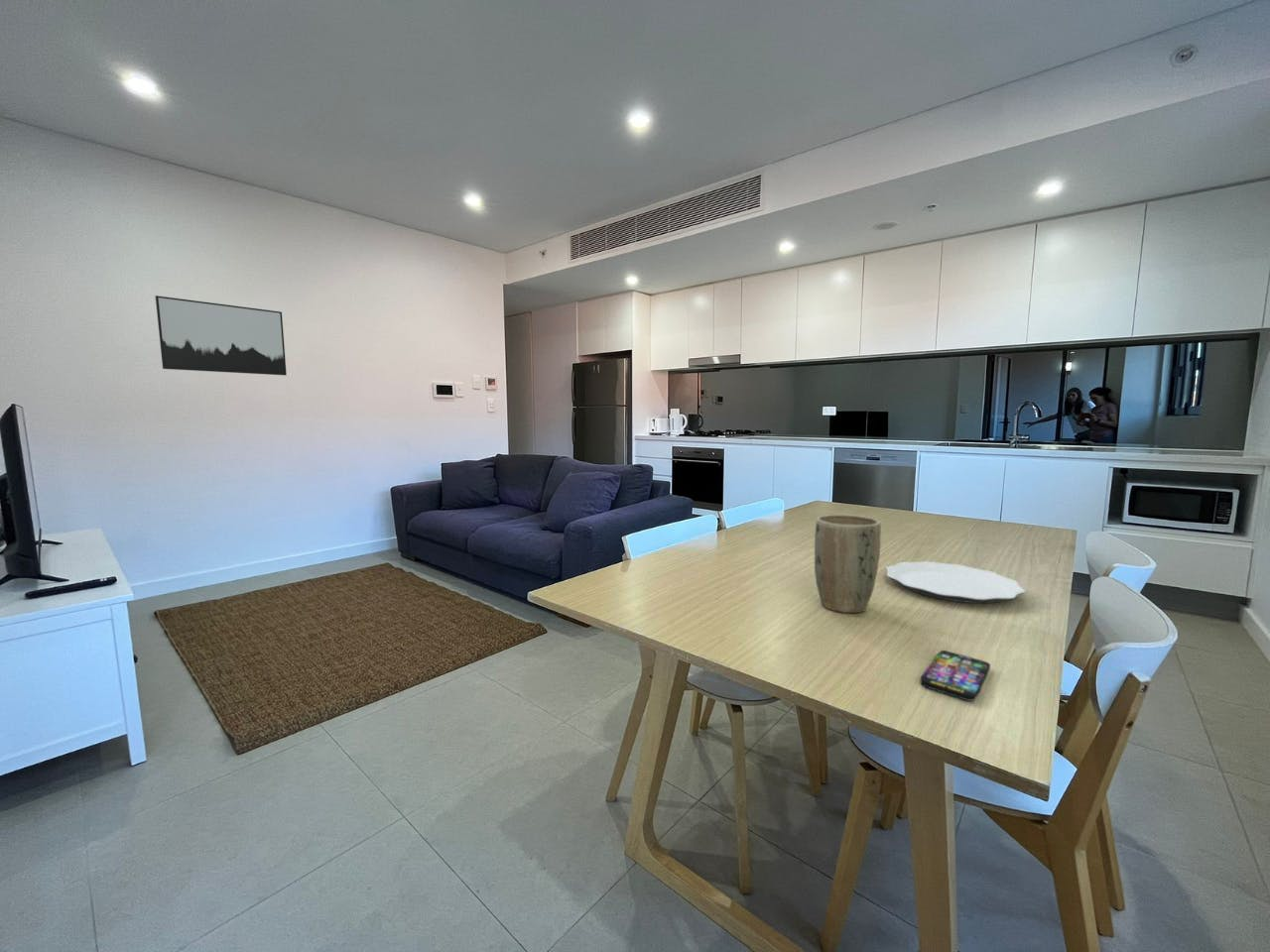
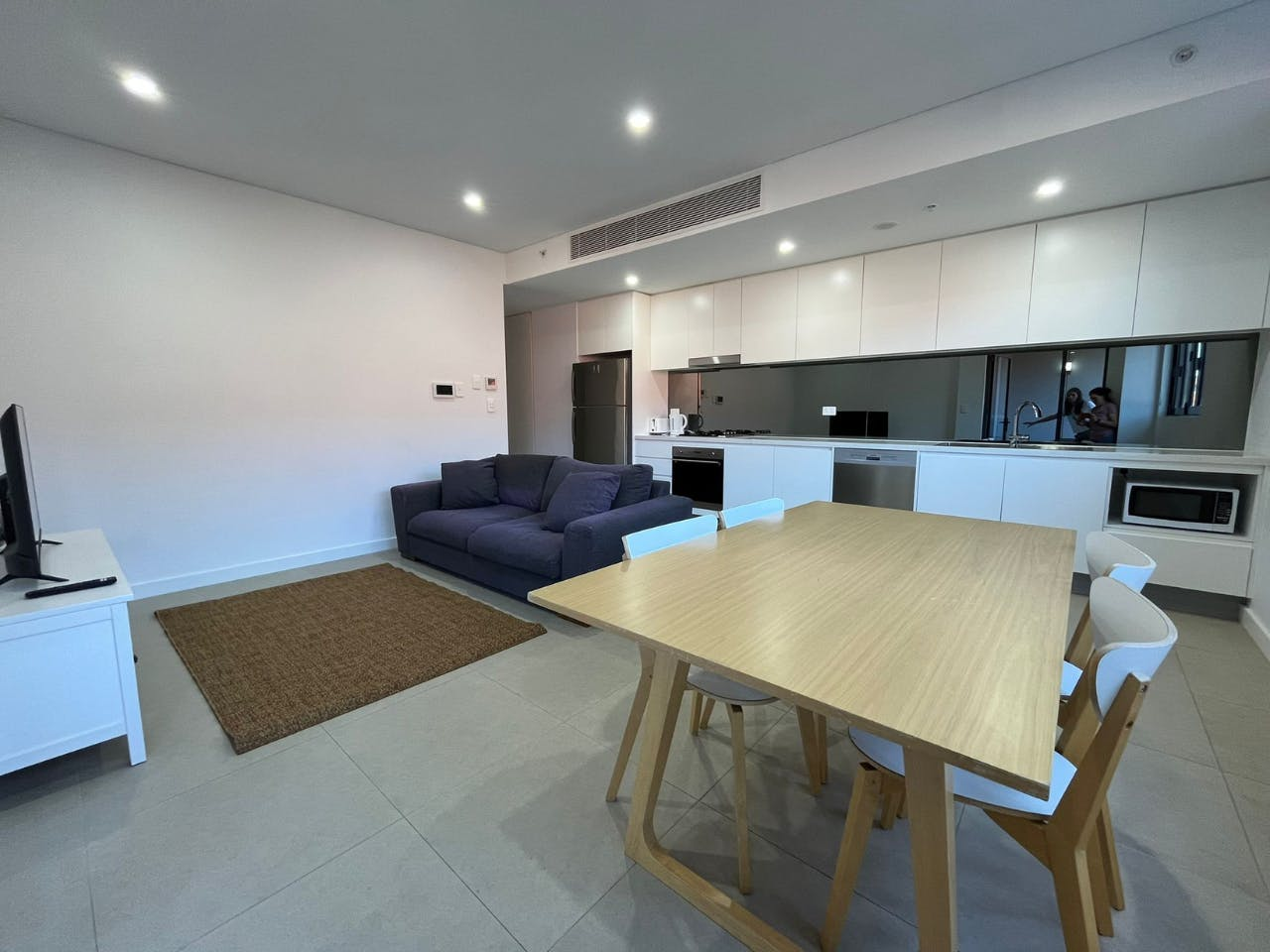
- plate [885,560,1026,604]
- plant pot [814,514,882,614]
- smartphone [919,650,991,702]
- wall art [155,295,288,377]
